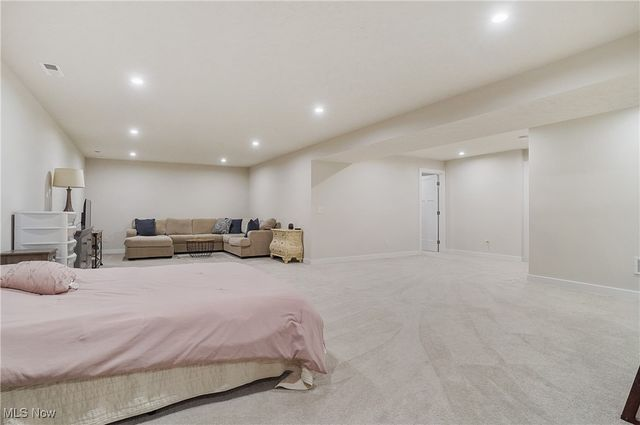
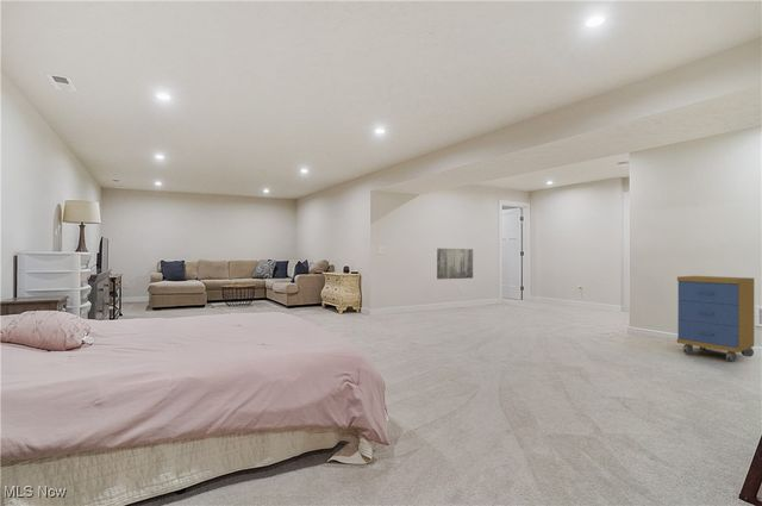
+ wall art [436,248,474,280]
+ storage cabinet [676,275,755,363]
